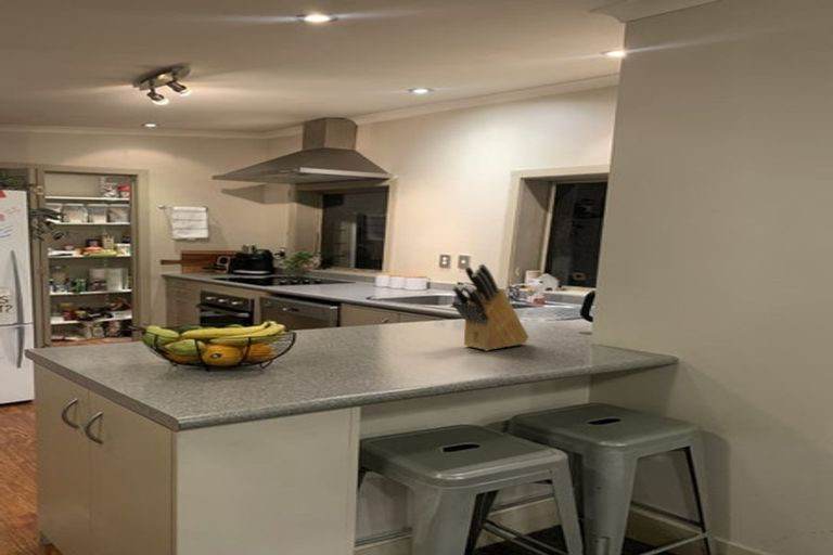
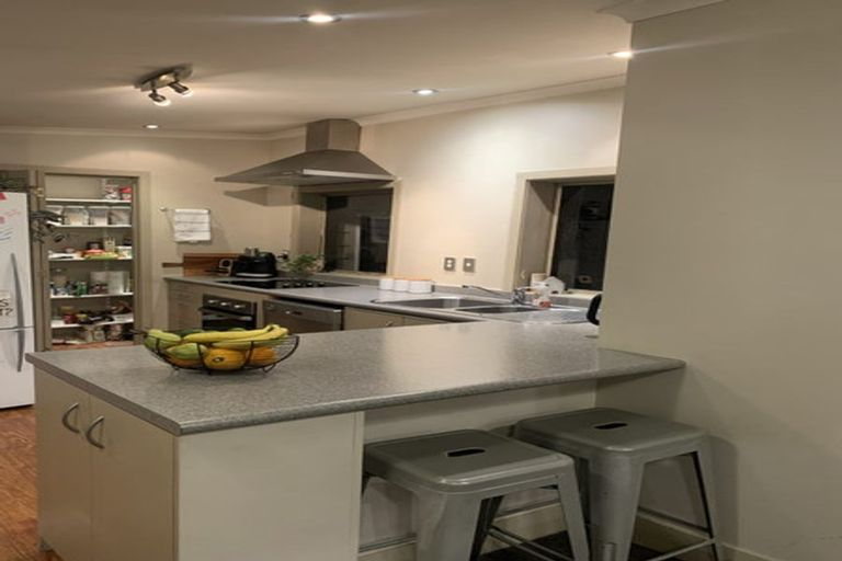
- knife block [451,262,529,352]
